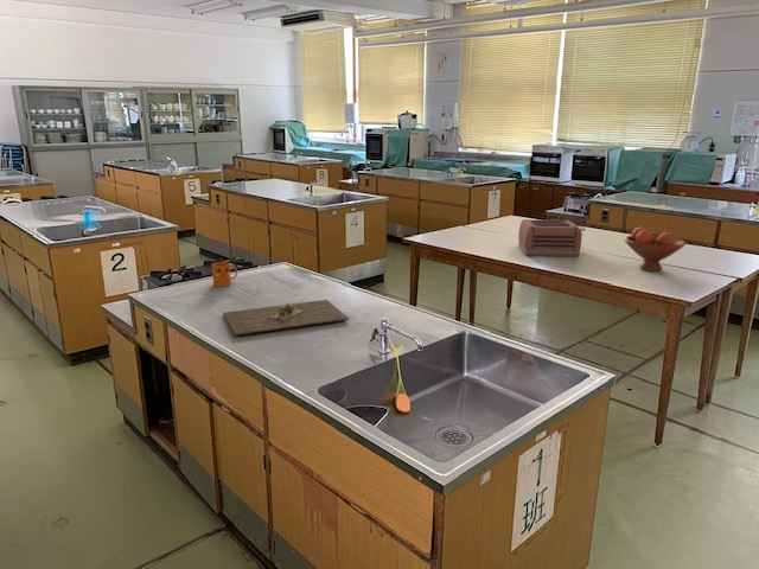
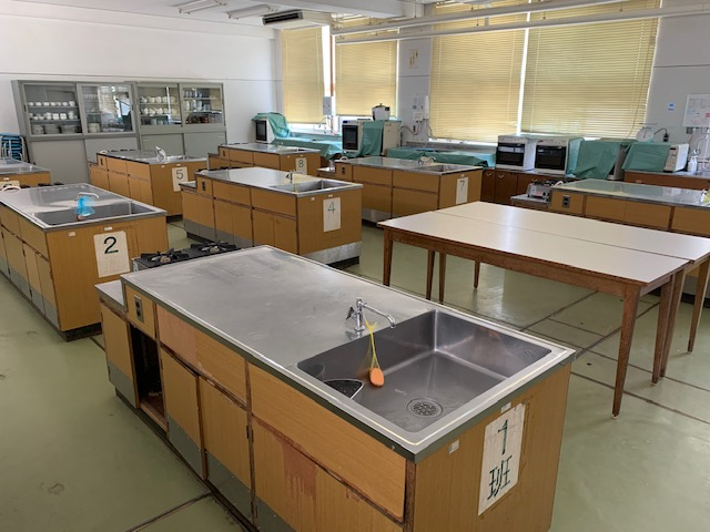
- fruit bowl [623,226,687,273]
- toaster [517,218,587,257]
- mug [211,261,238,288]
- cutting board [222,299,350,337]
